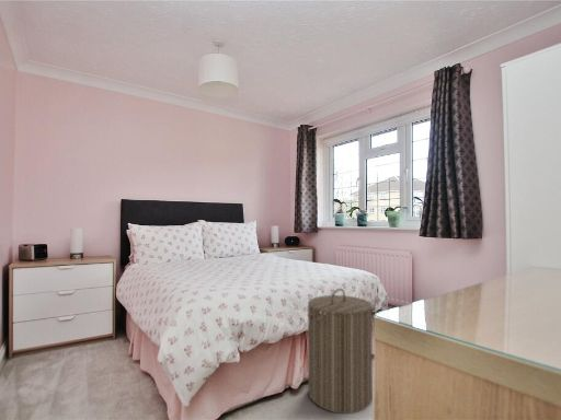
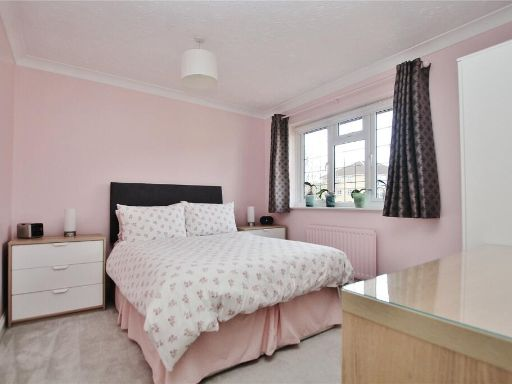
- laundry hamper [307,288,374,415]
